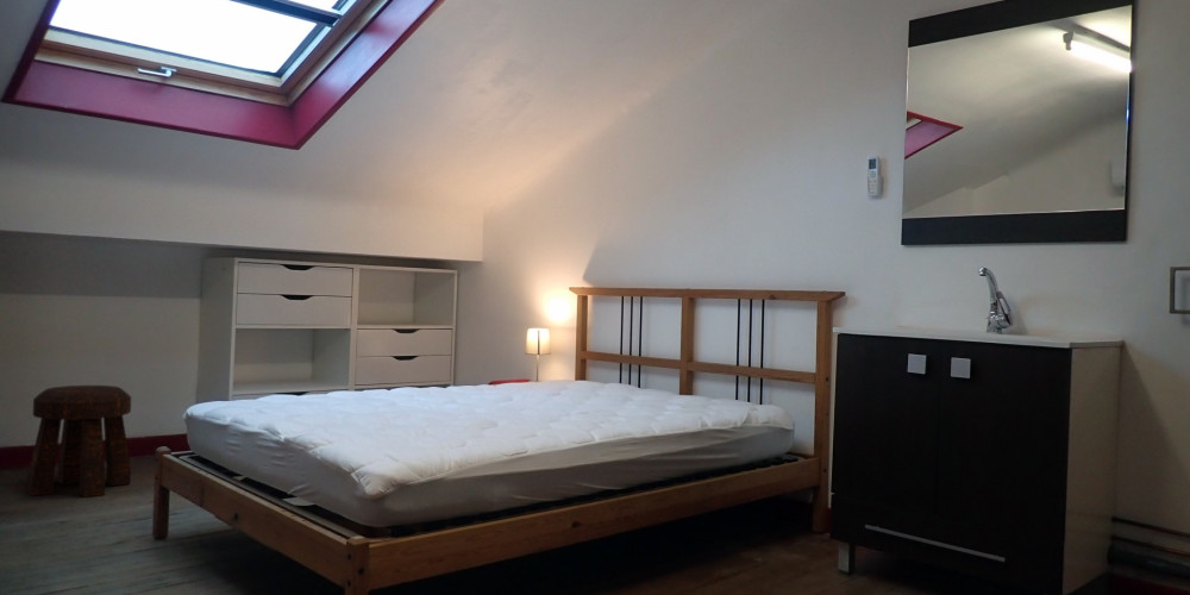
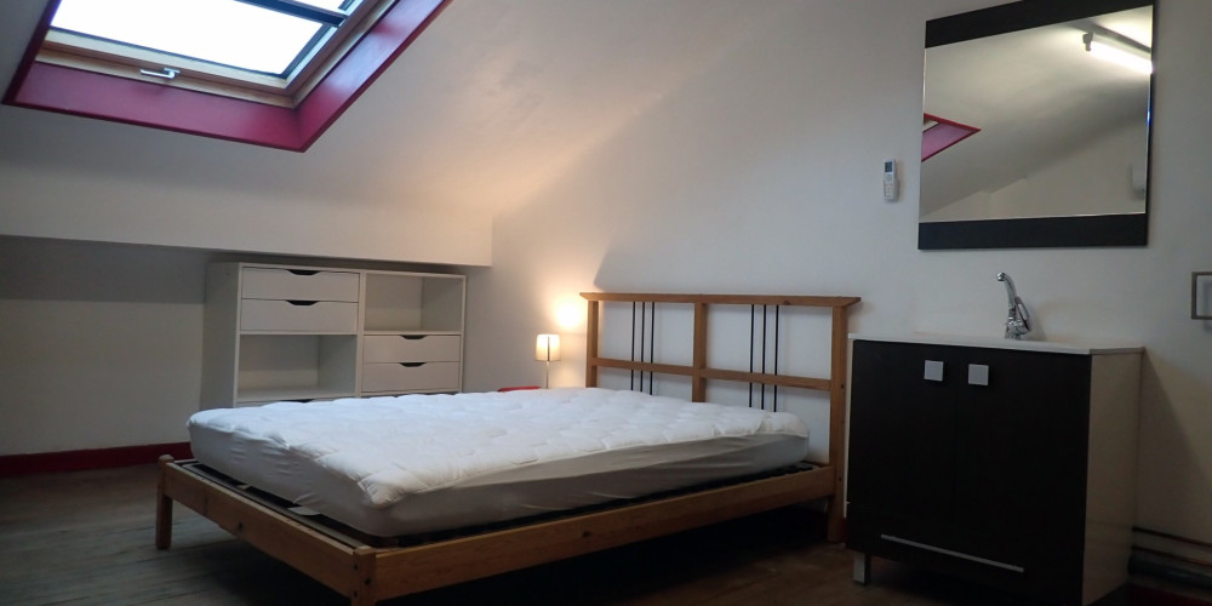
- stool [26,384,132,499]
